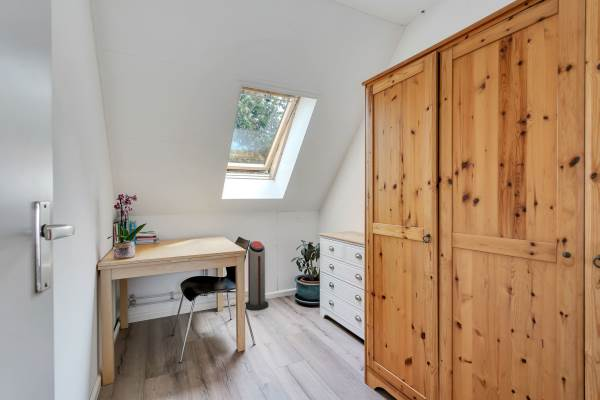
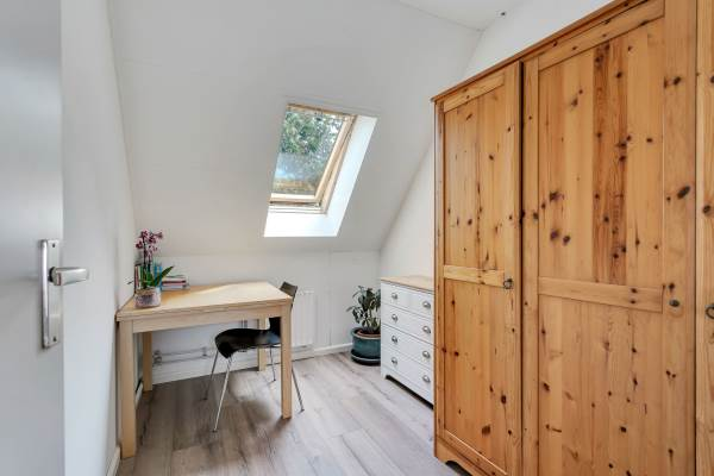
- air purifier [245,240,269,311]
